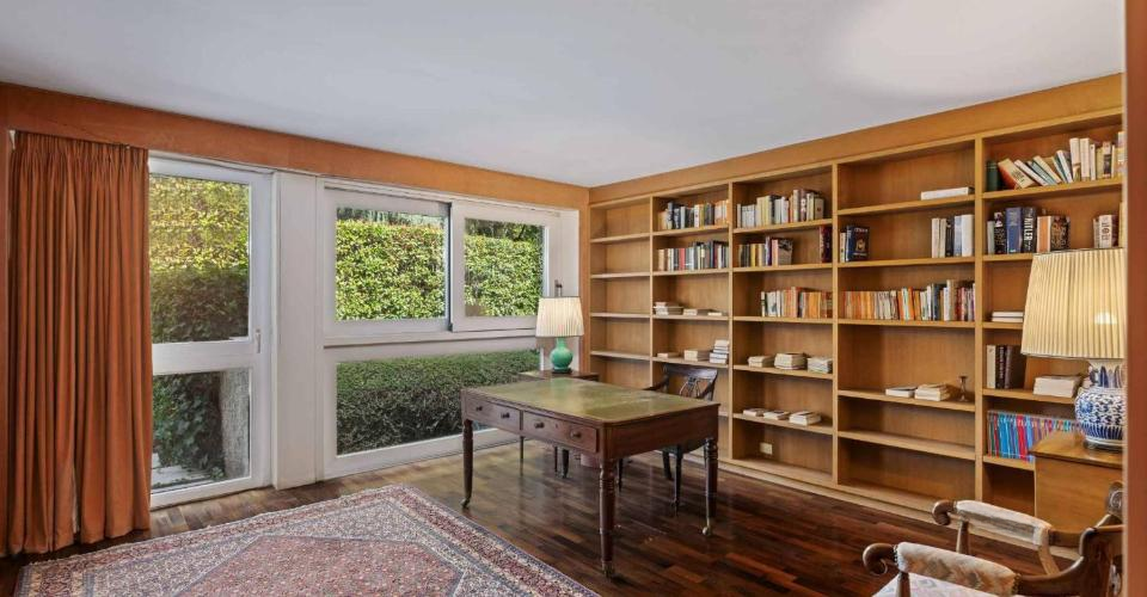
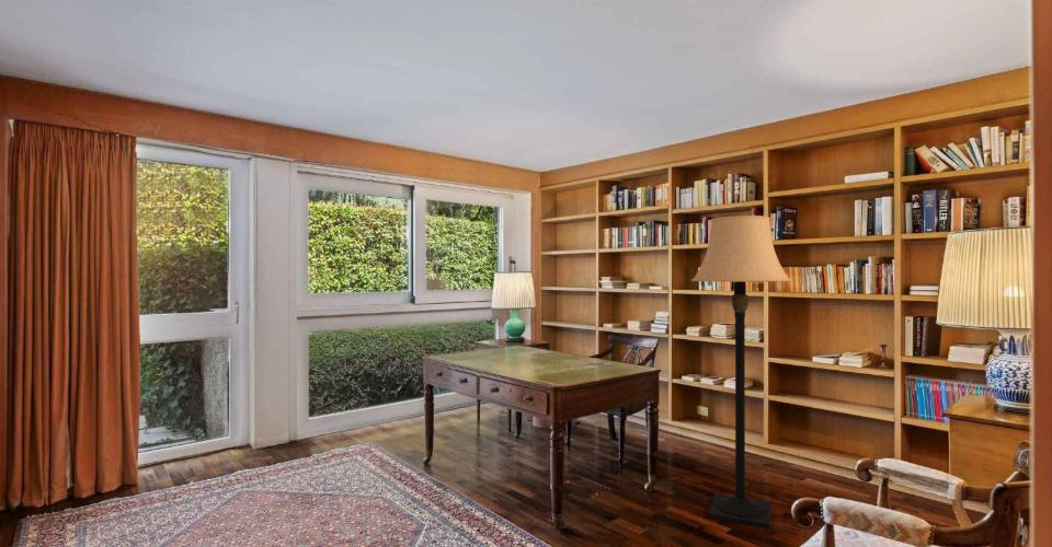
+ lamp [690,214,792,531]
